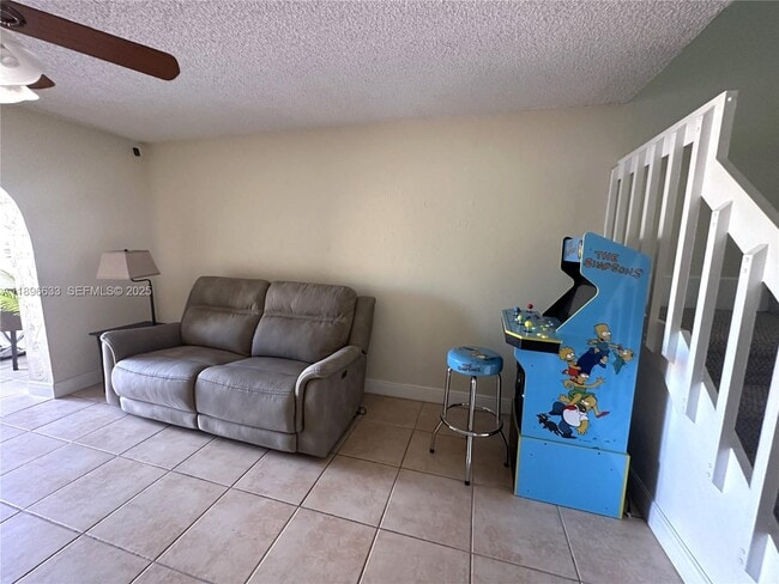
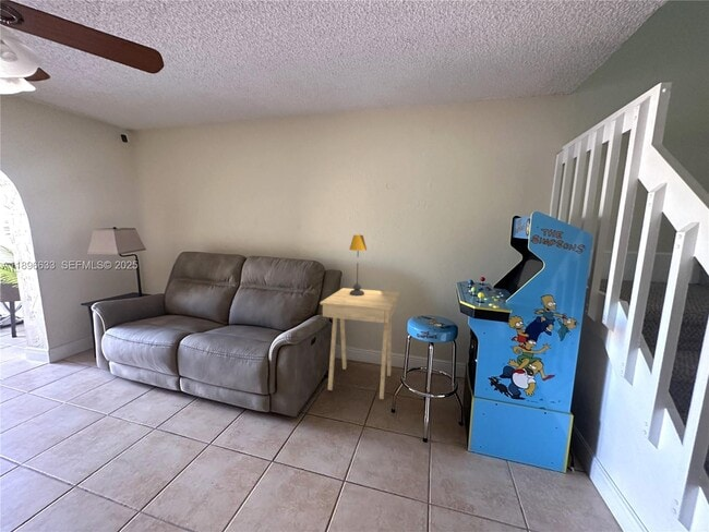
+ table lamp [348,234,368,295]
+ side table [319,287,400,400]
